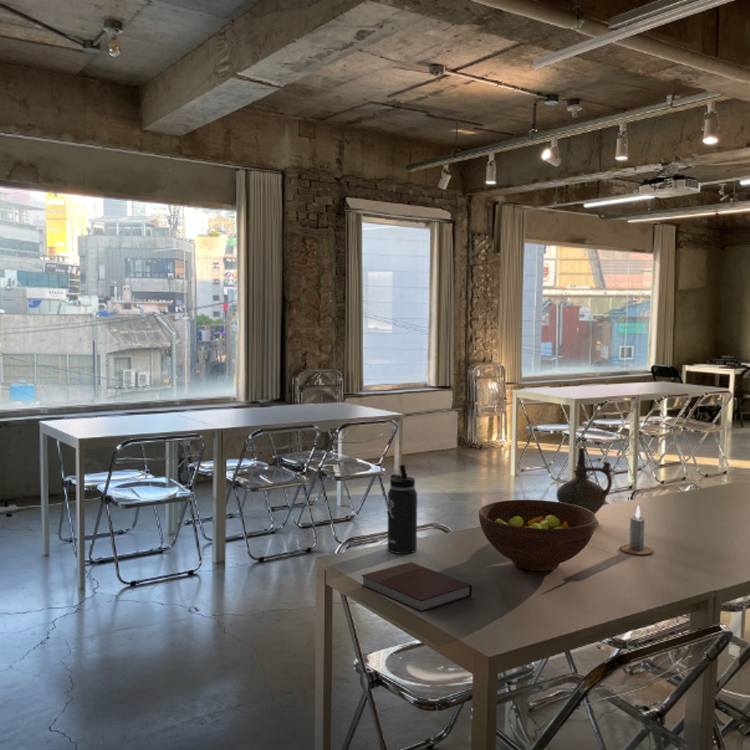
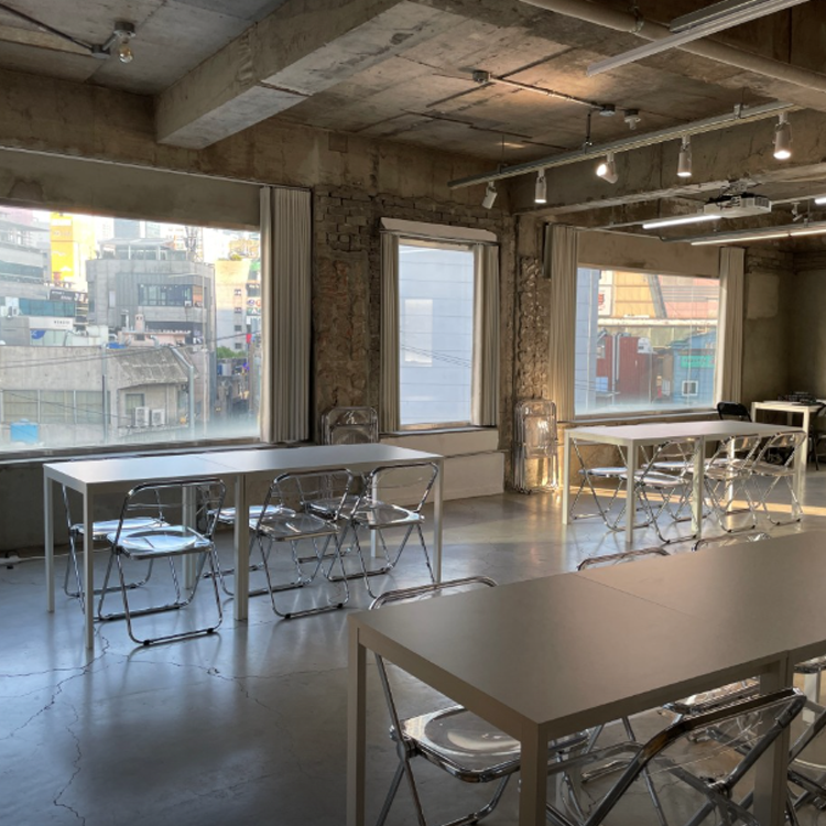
- candle [619,504,654,556]
- notebook [360,561,473,613]
- ceremonial vessel [555,447,614,528]
- fruit bowl [478,499,597,572]
- thermos bottle [386,464,418,555]
